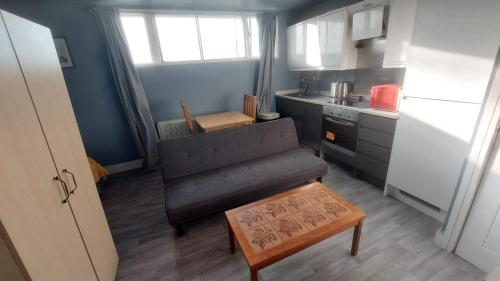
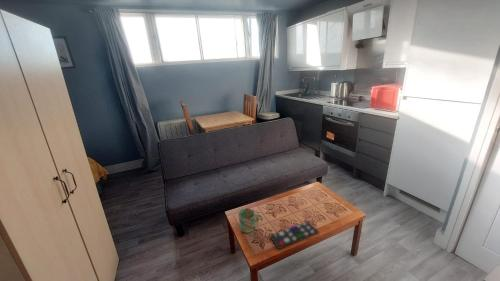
+ remote control [269,220,320,250]
+ mug [237,207,260,234]
